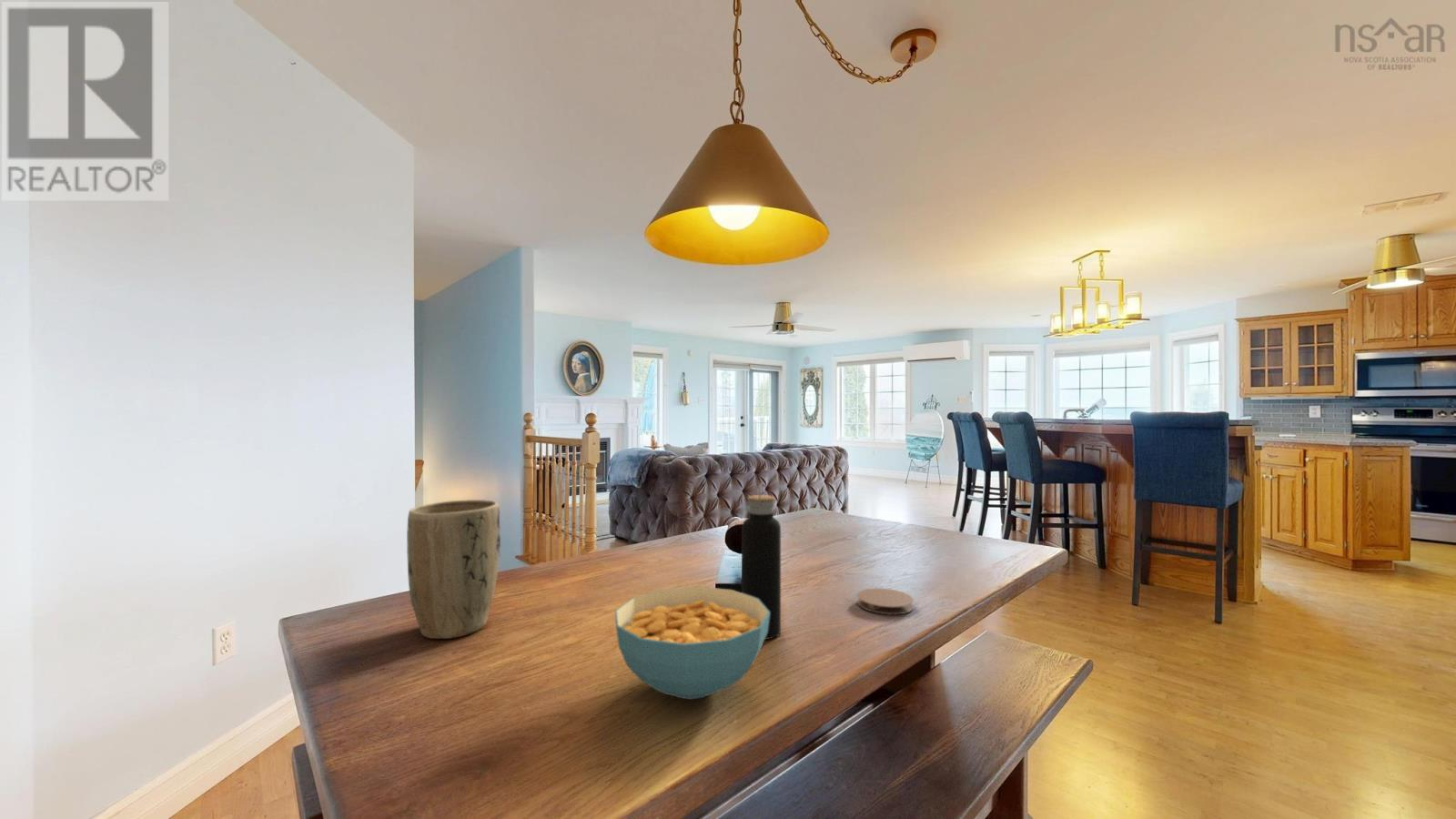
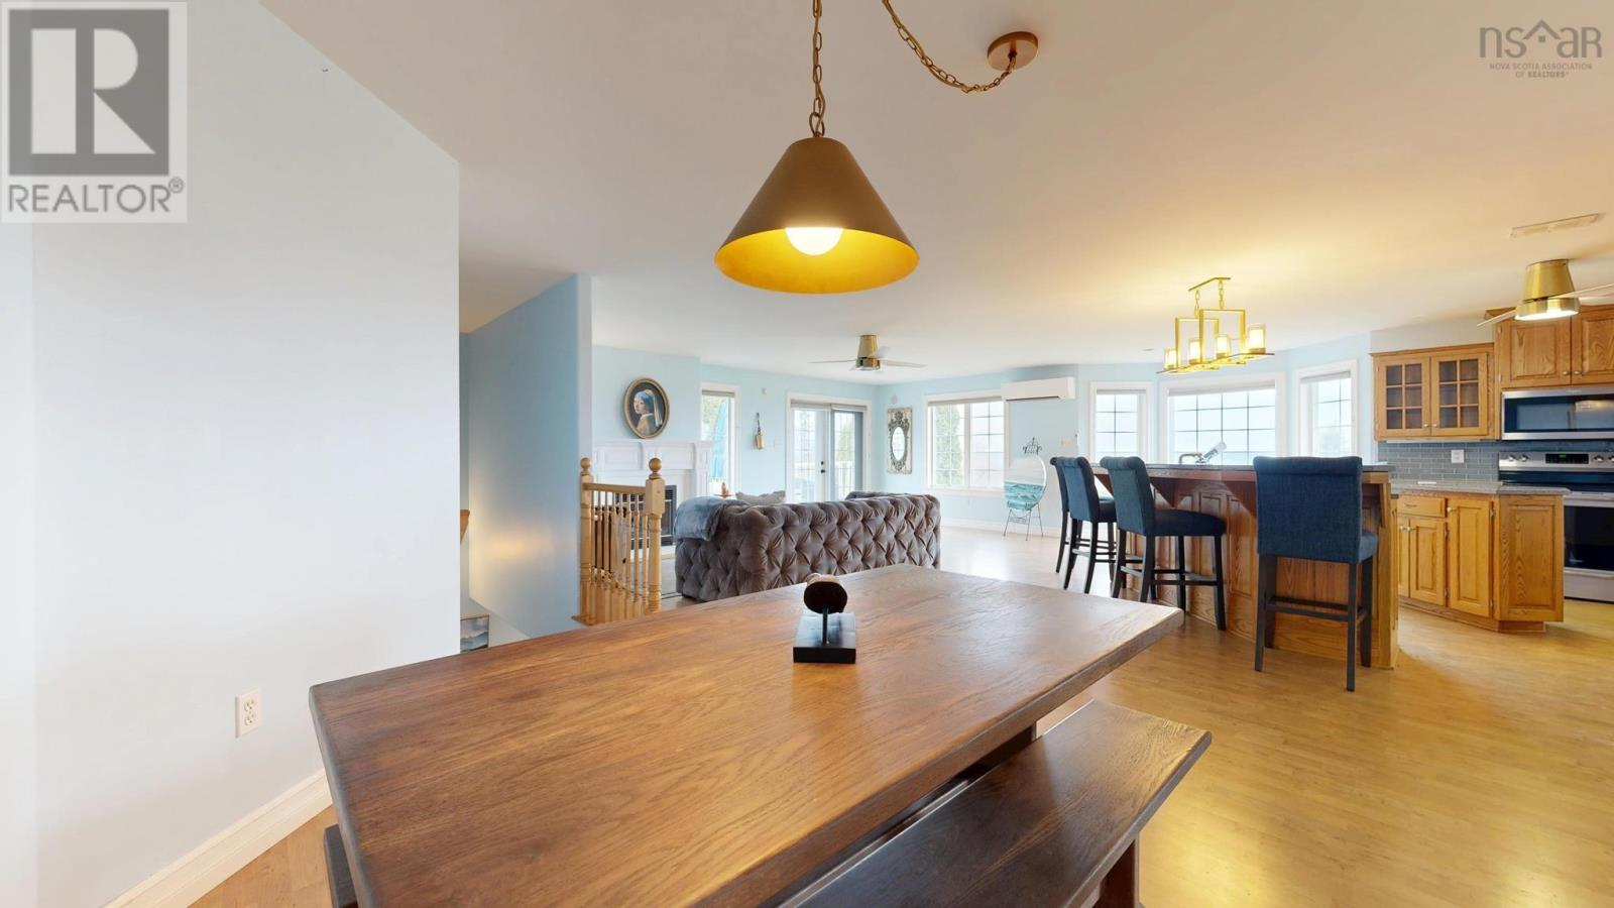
- plant pot [406,499,501,640]
- coaster [856,587,915,615]
- cereal bowl [614,585,770,700]
- water bottle [741,482,782,641]
